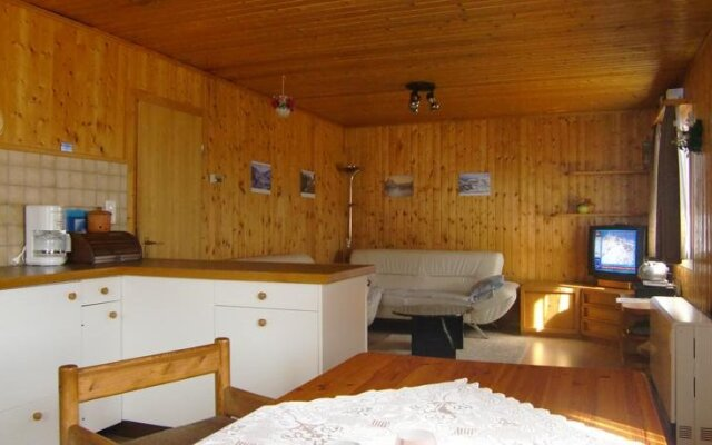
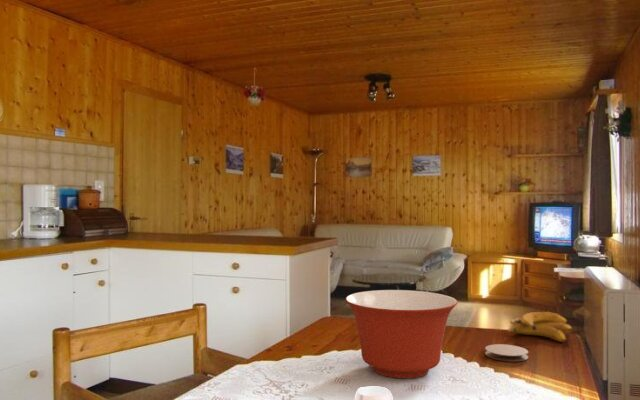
+ mixing bowl [344,289,458,379]
+ banana [508,311,573,343]
+ coaster [484,343,529,362]
